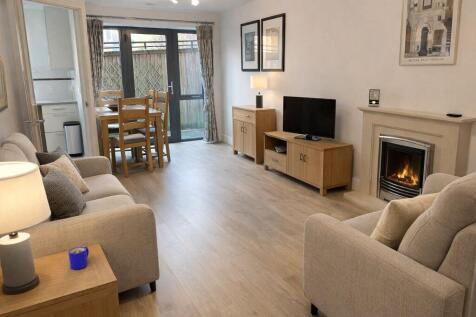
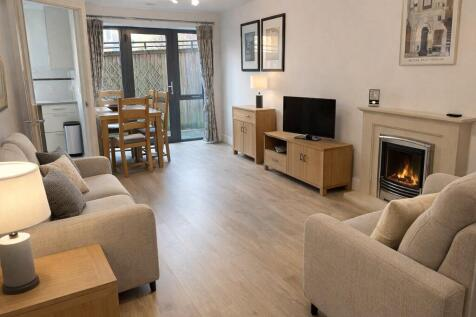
- mug [67,245,90,270]
